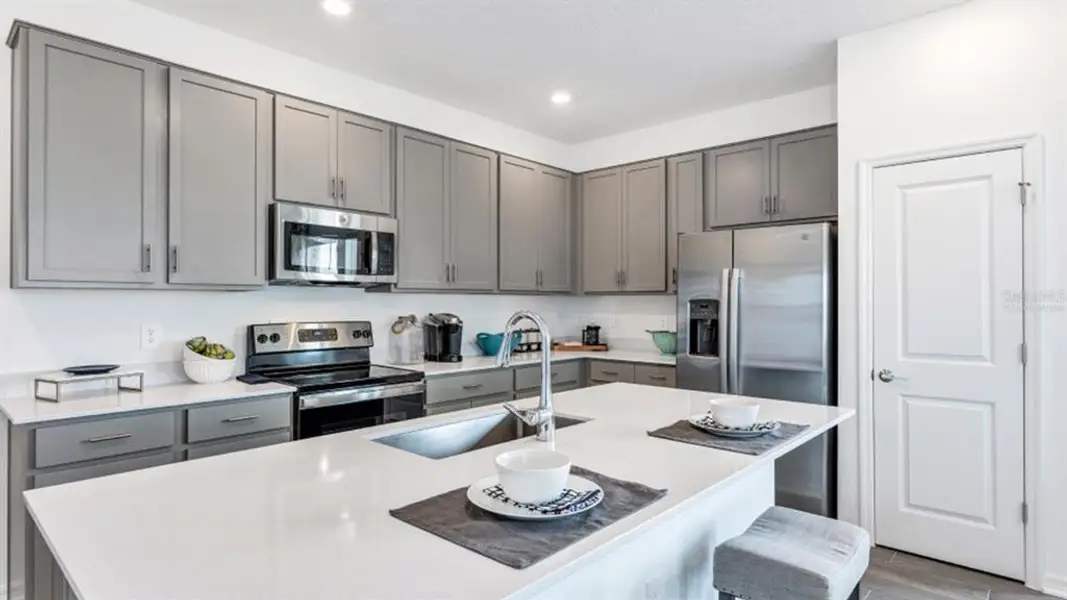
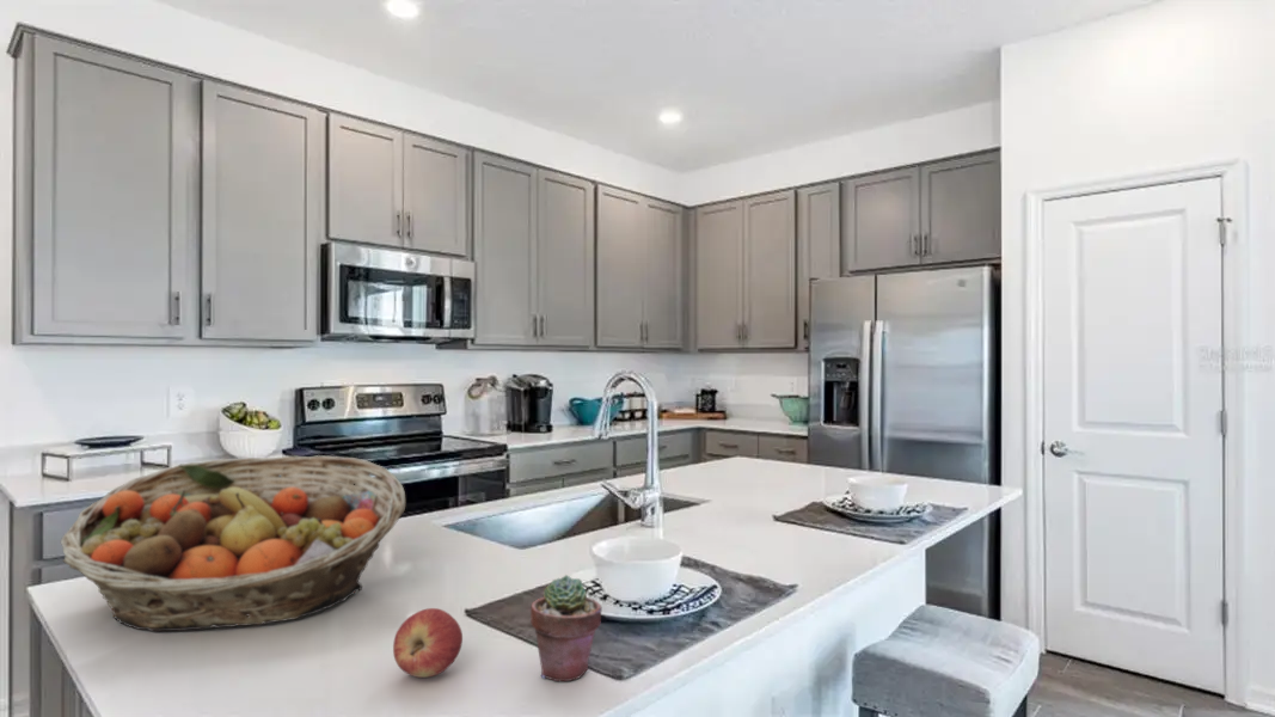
+ apple [392,607,464,679]
+ fruit basket [60,454,406,632]
+ potted succulent [529,574,603,682]
